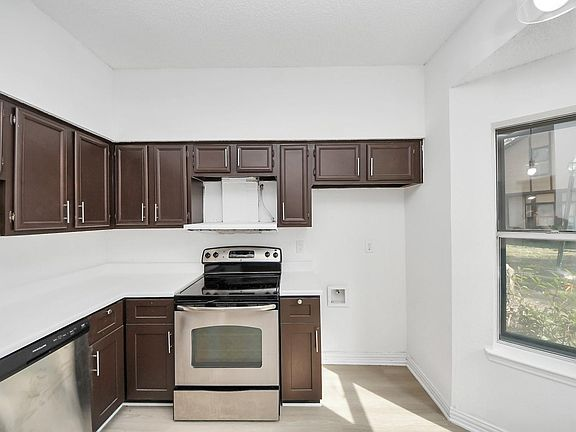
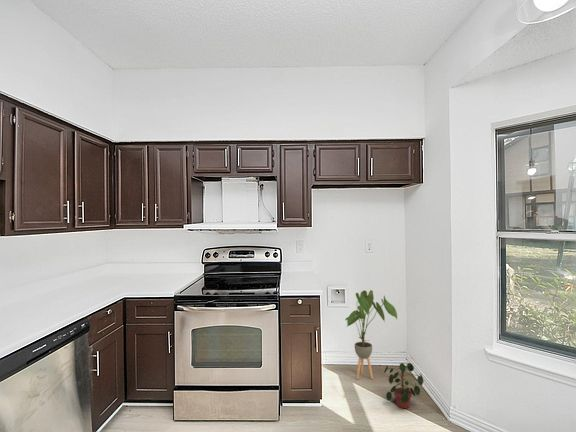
+ house plant [344,289,398,380]
+ potted plant [383,362,425,409]
